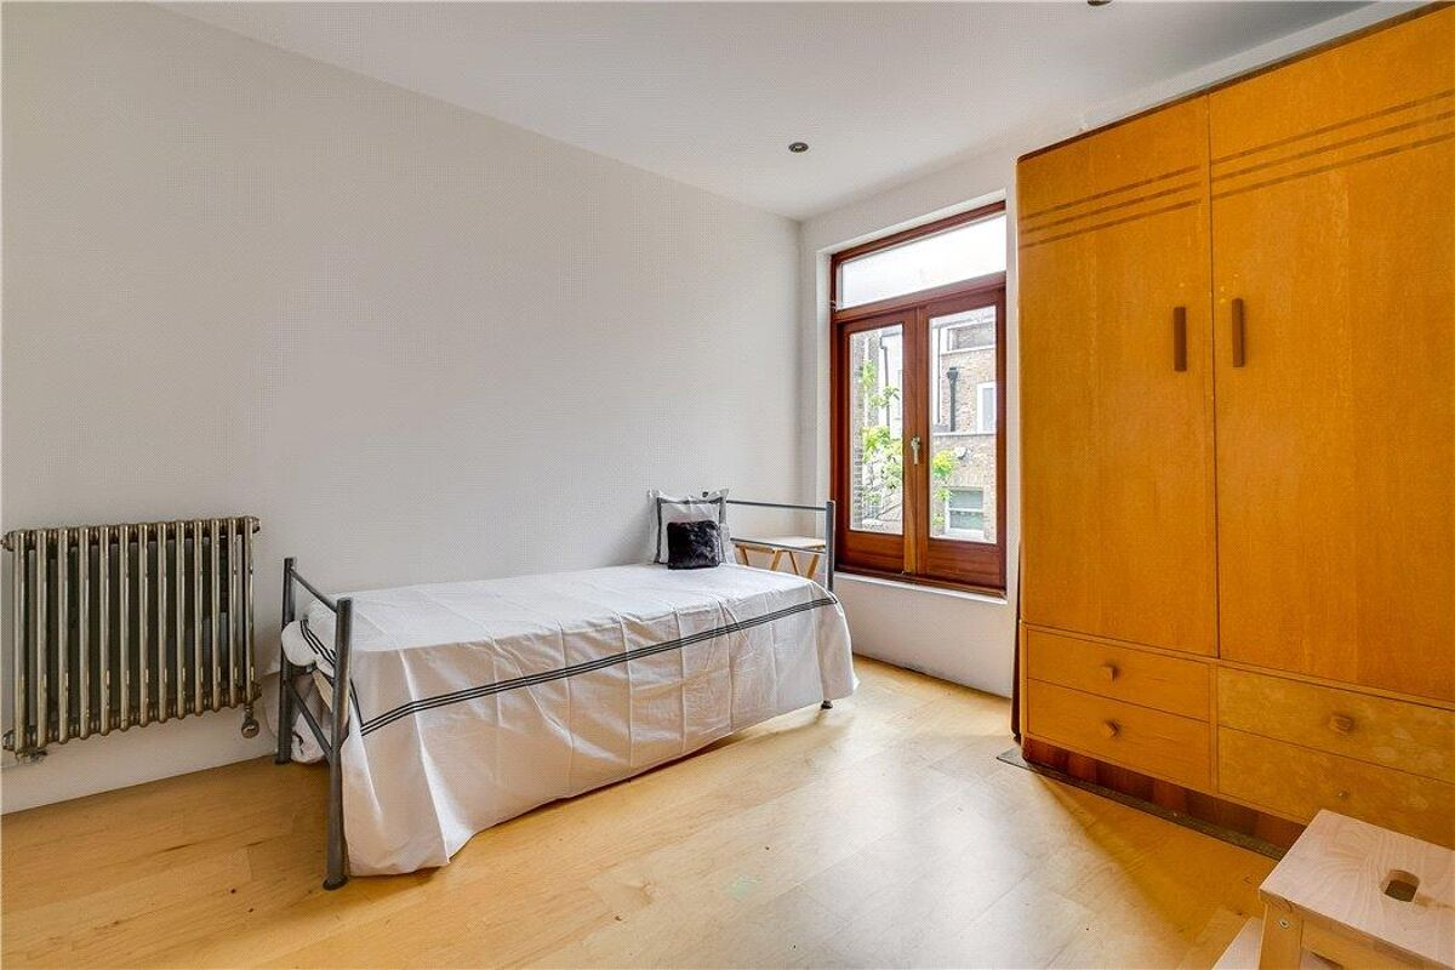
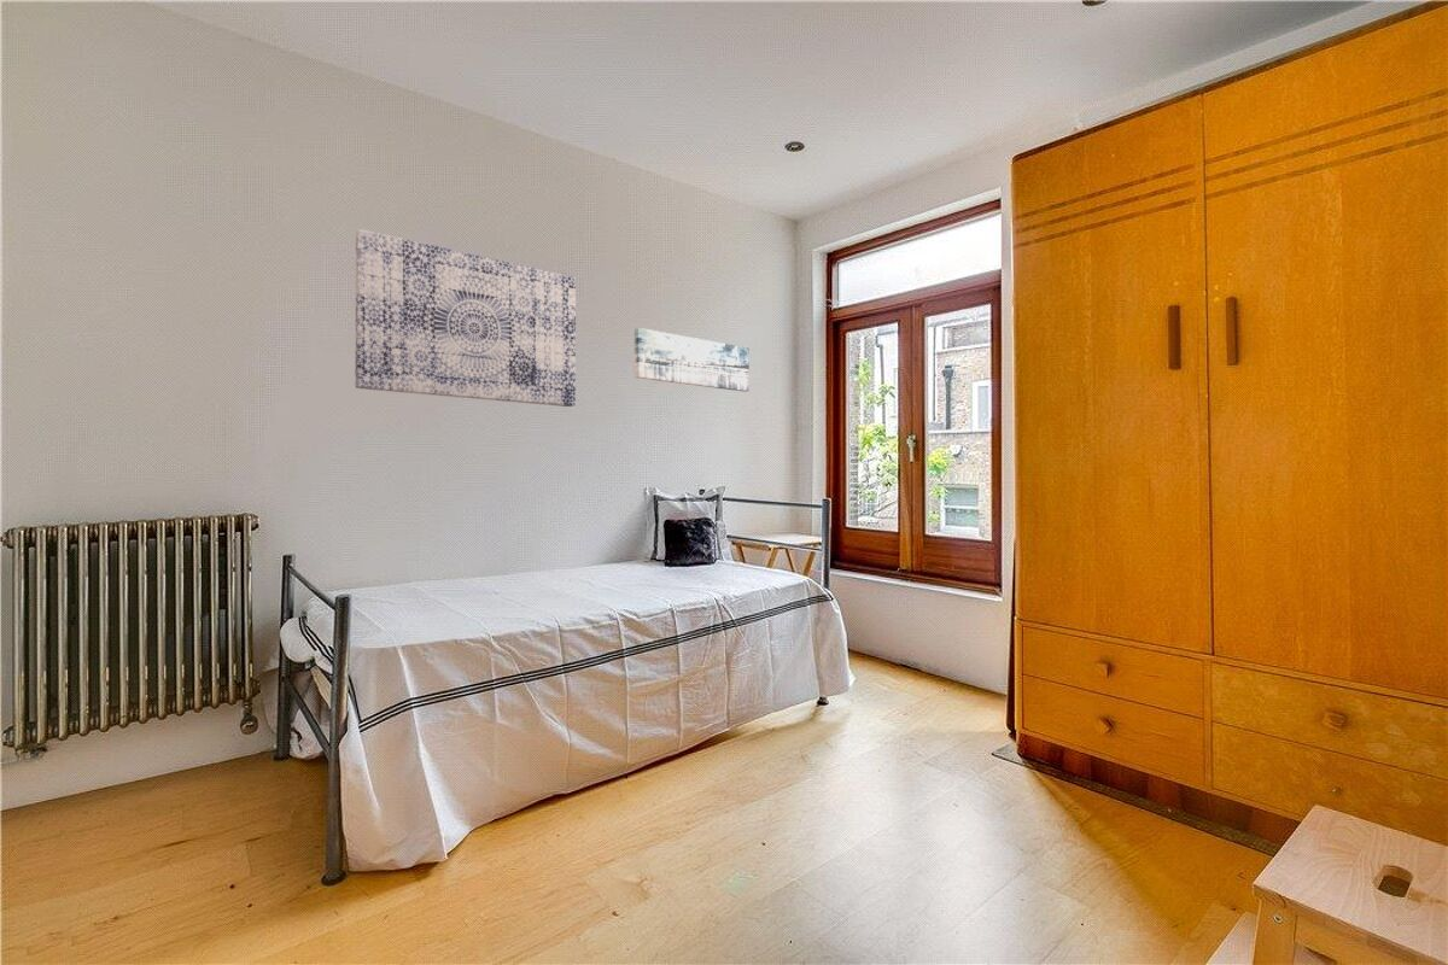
+ wall art [634,327,751,393]
+ wall art [354,228,577,408]
